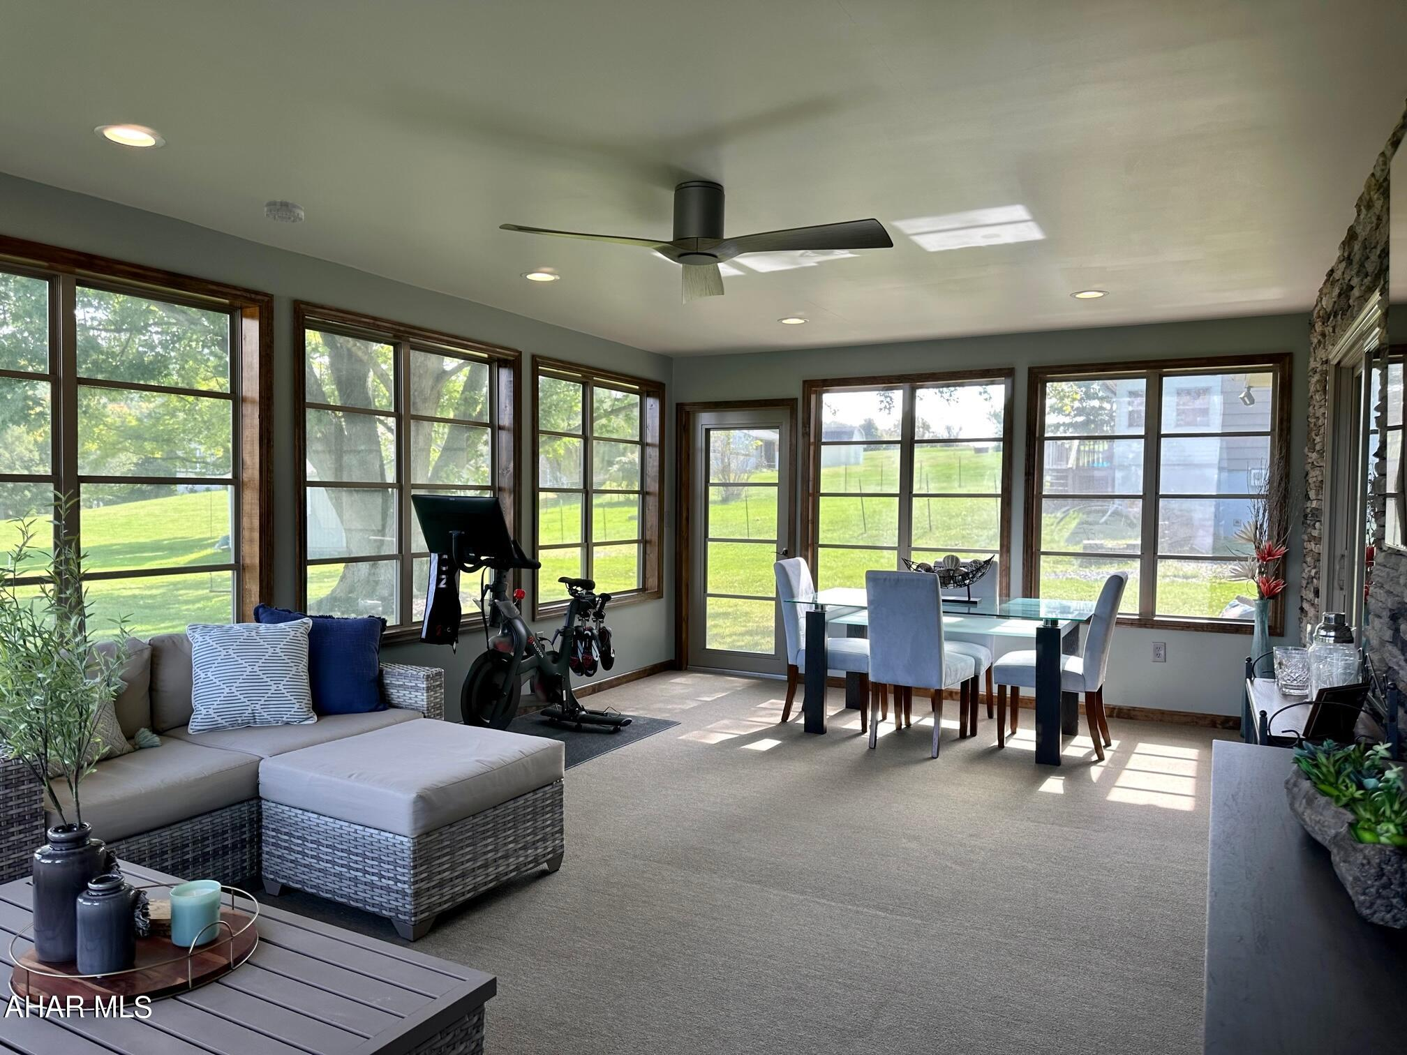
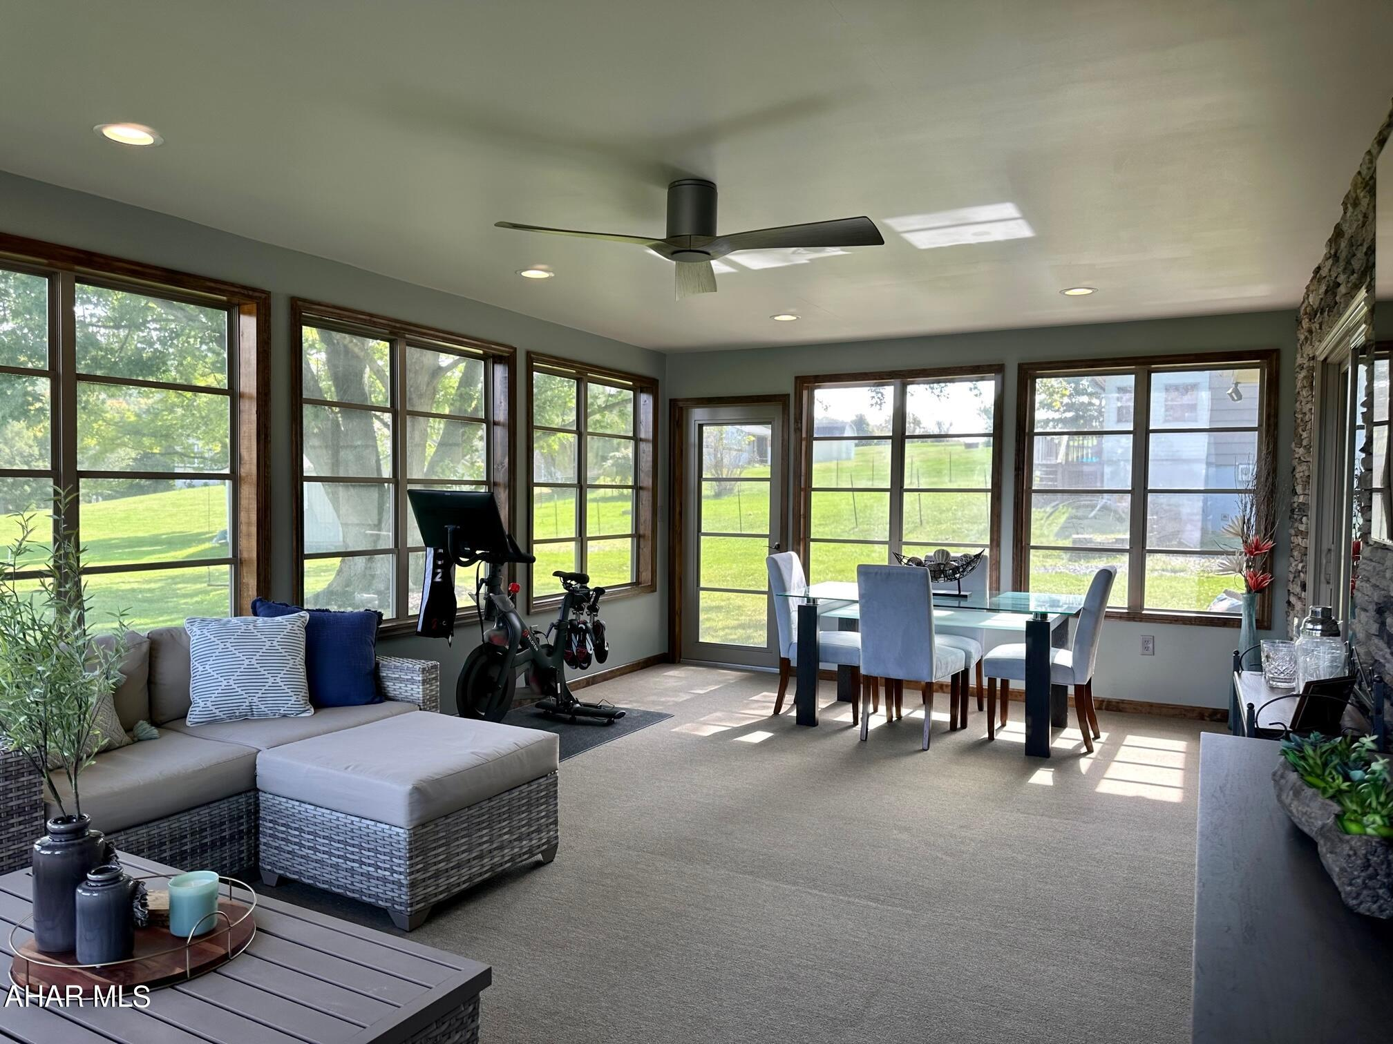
- smoke detector [264,199,305,224]
